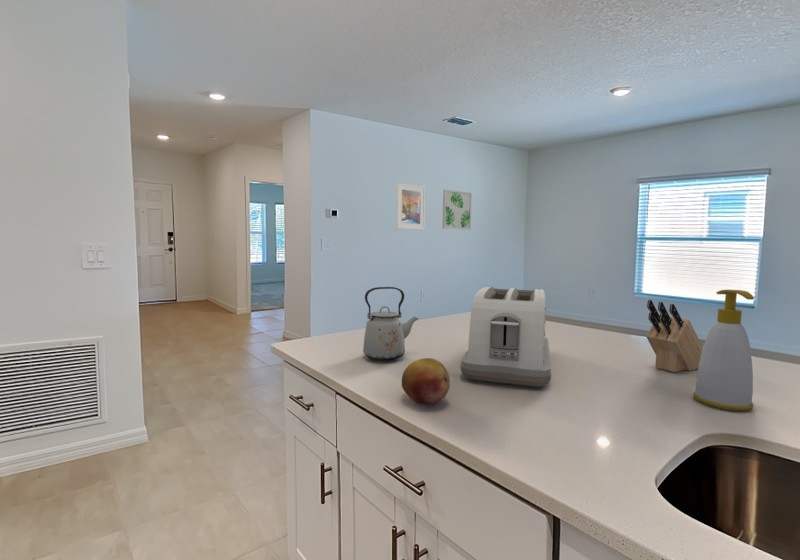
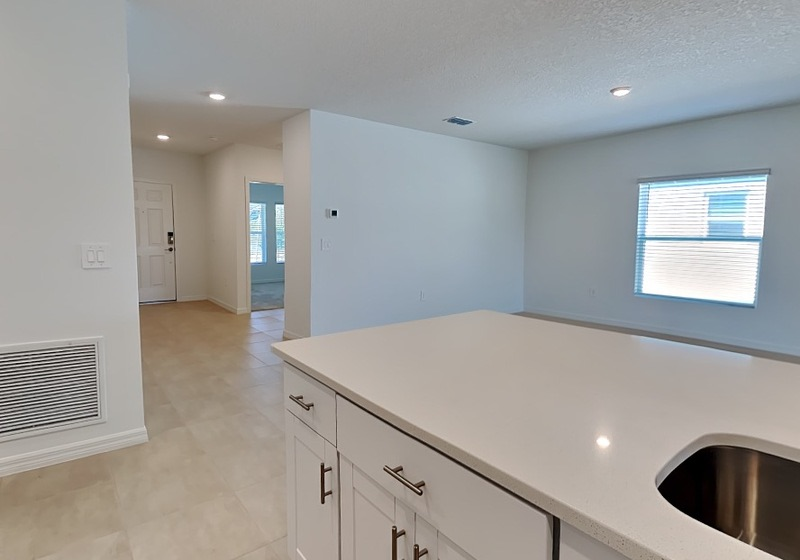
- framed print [395,182,427,231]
- toaster [459,286,552,388]
- soap bottle [692,289,755,412]
- knife block [645,299,704,373]
- kettle [362,286,419,362]
- wall art [441,189,473,231]
- fruit [401,357,451,406]
